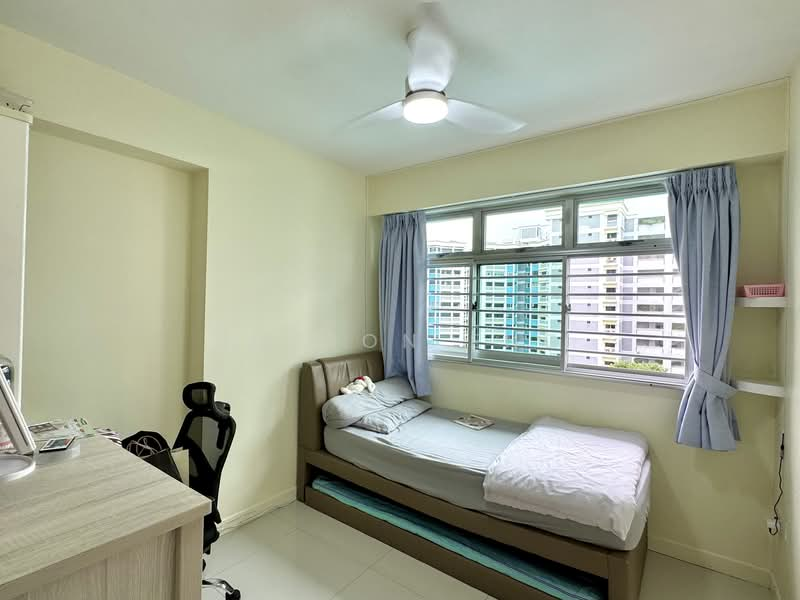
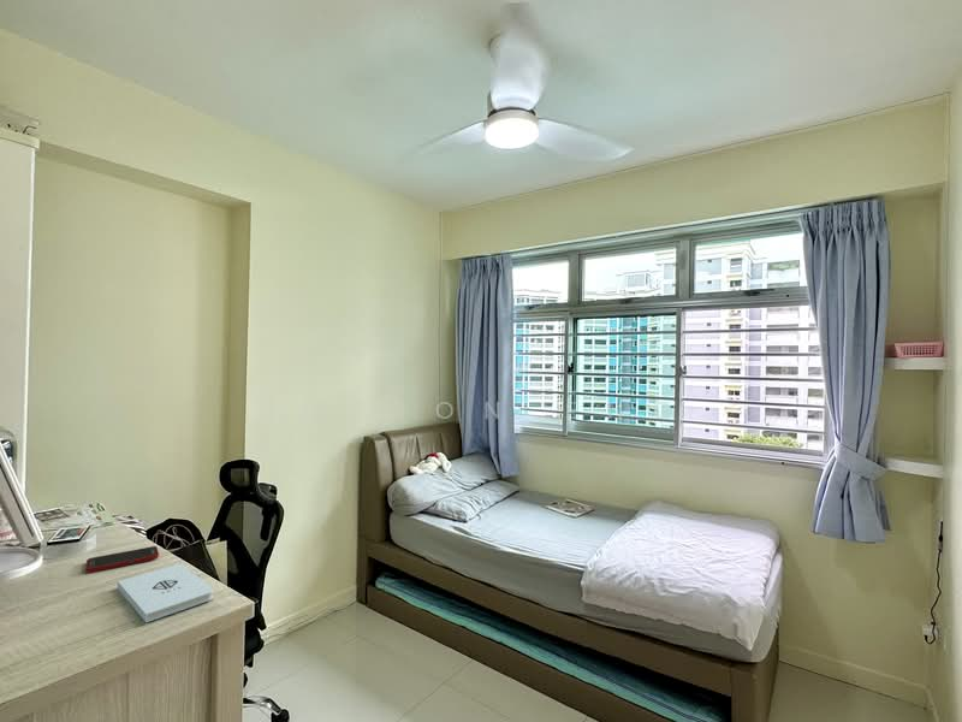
+ notepad [117,563,214,623]
+ cell phone [84,545,160,573]
